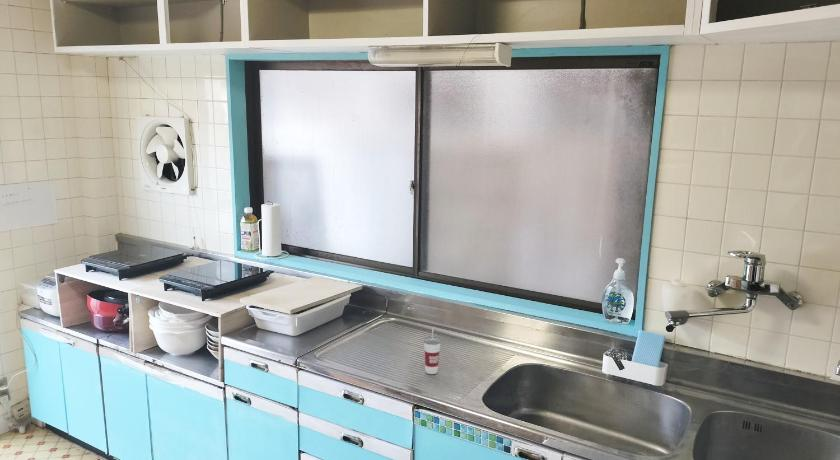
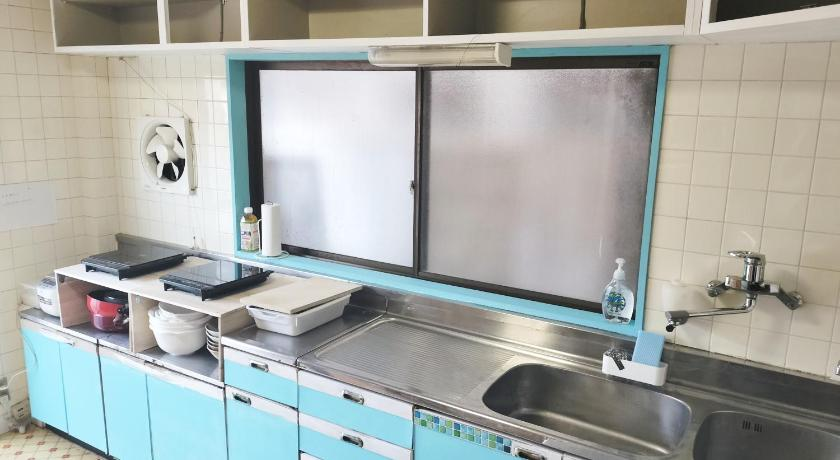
- cup [423,328,442,375]
